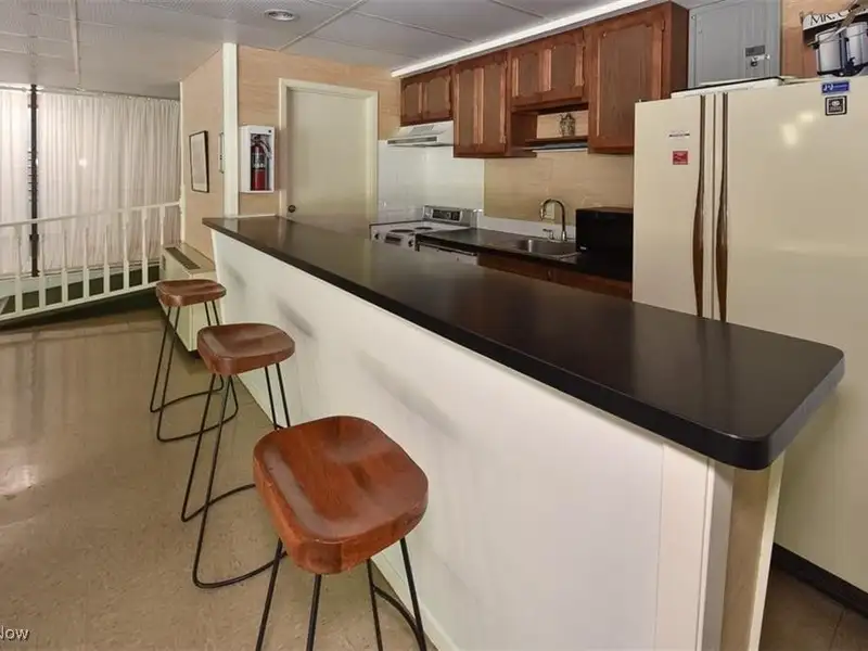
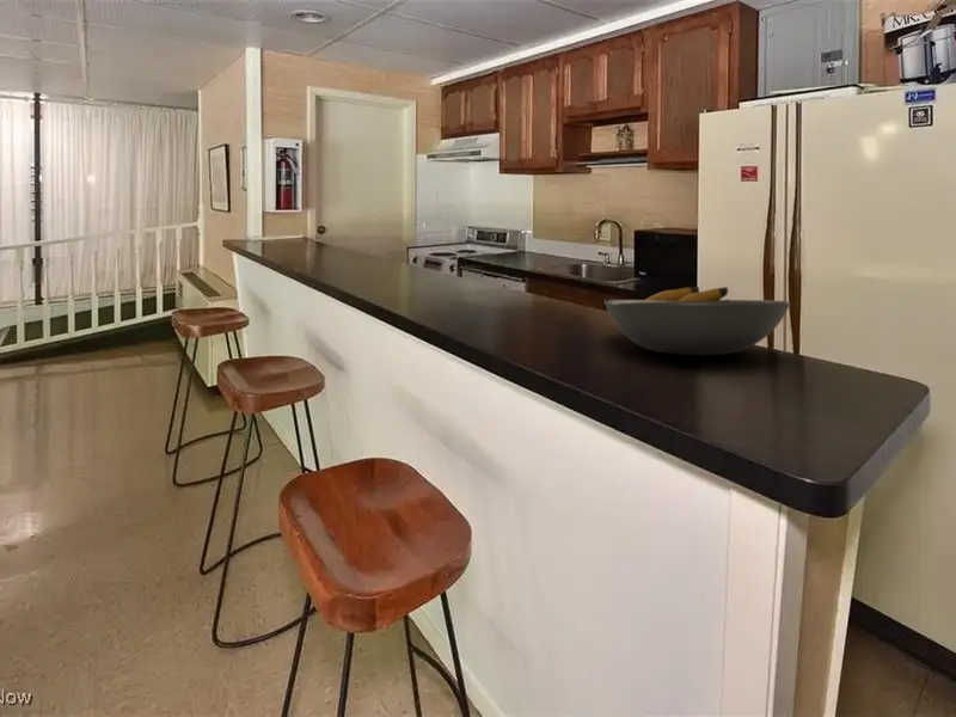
+ fruit bowl [603,286,792,356]
